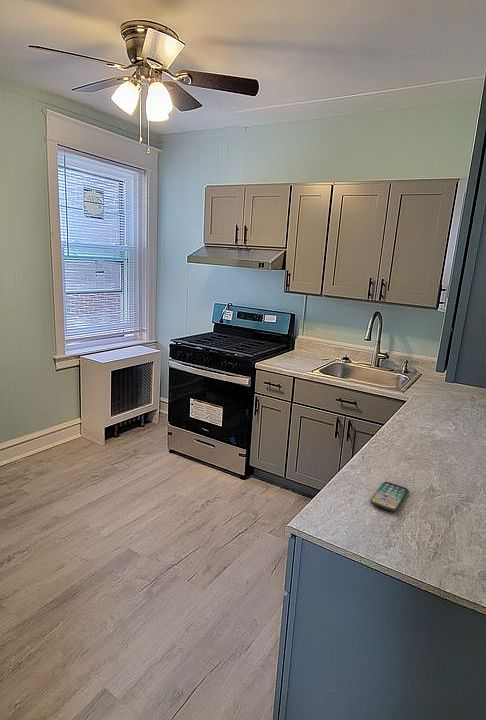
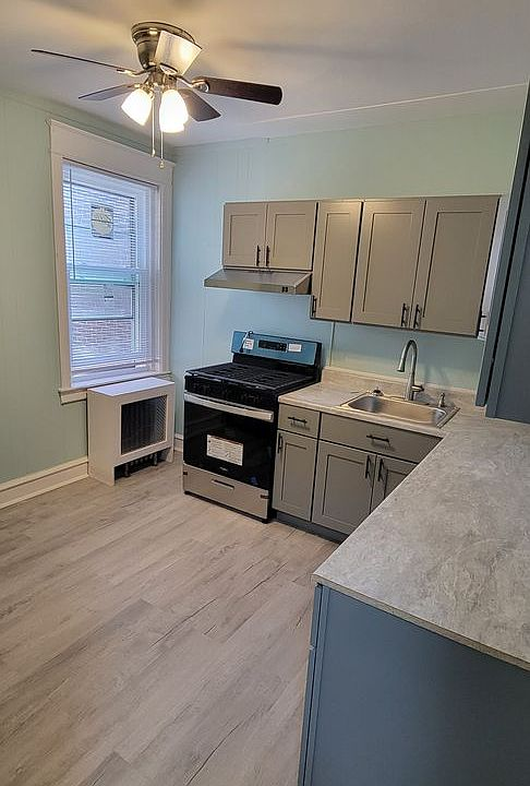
- smartphone [369,481,409,512]
